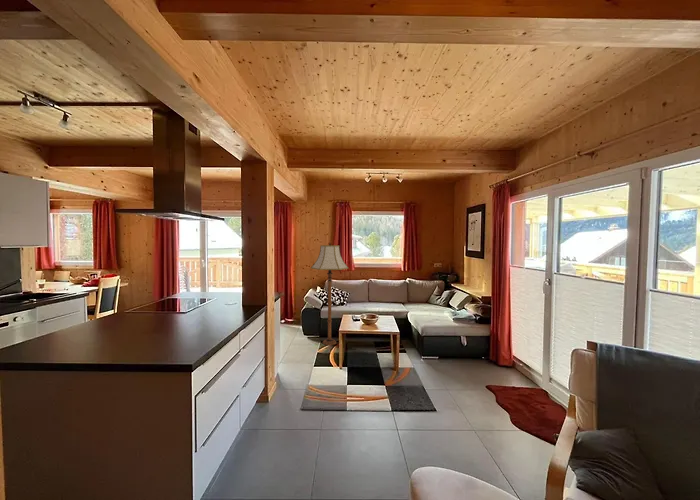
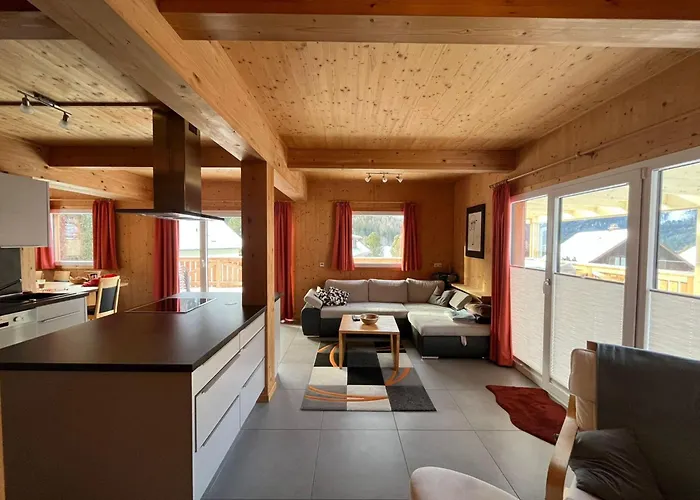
- floor lamp [310,242,349,346]
